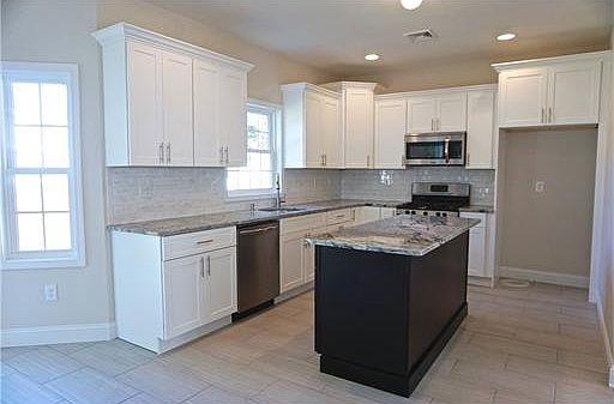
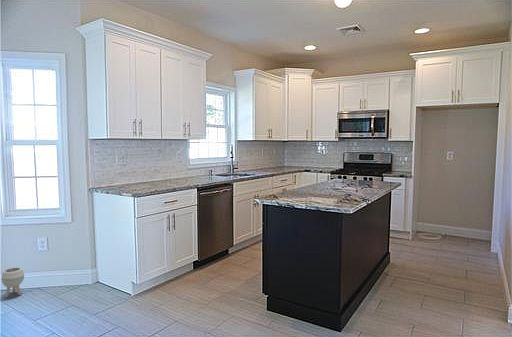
+ planter [0,266,25,298]
